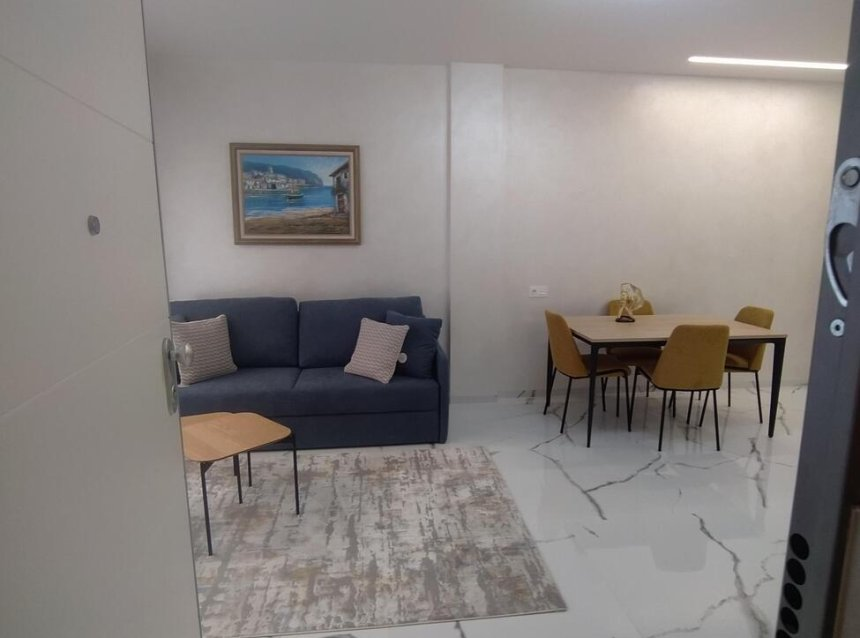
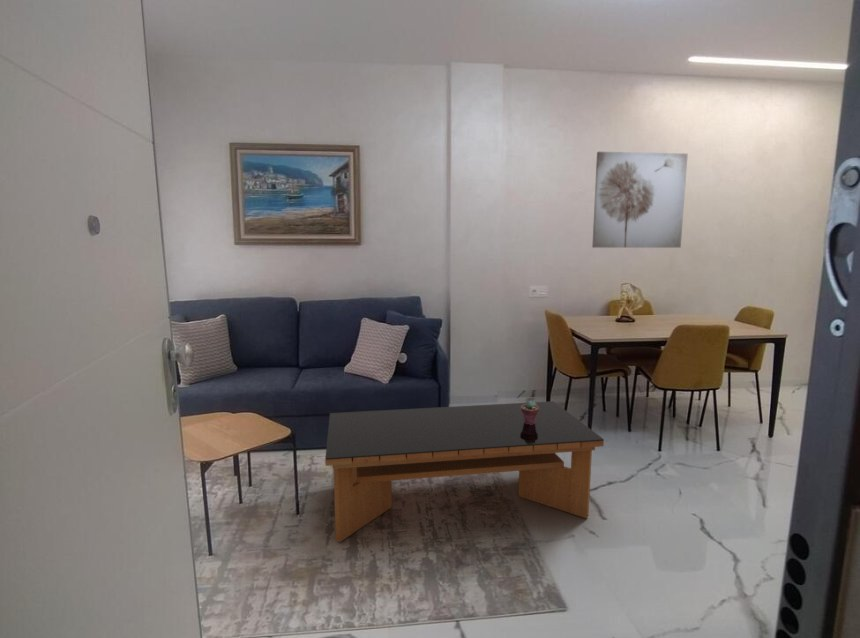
+ potted succulent [521,400,539,425]
+ wall art [591,151,689,249]
+ coffee table [324,400,605,543]
